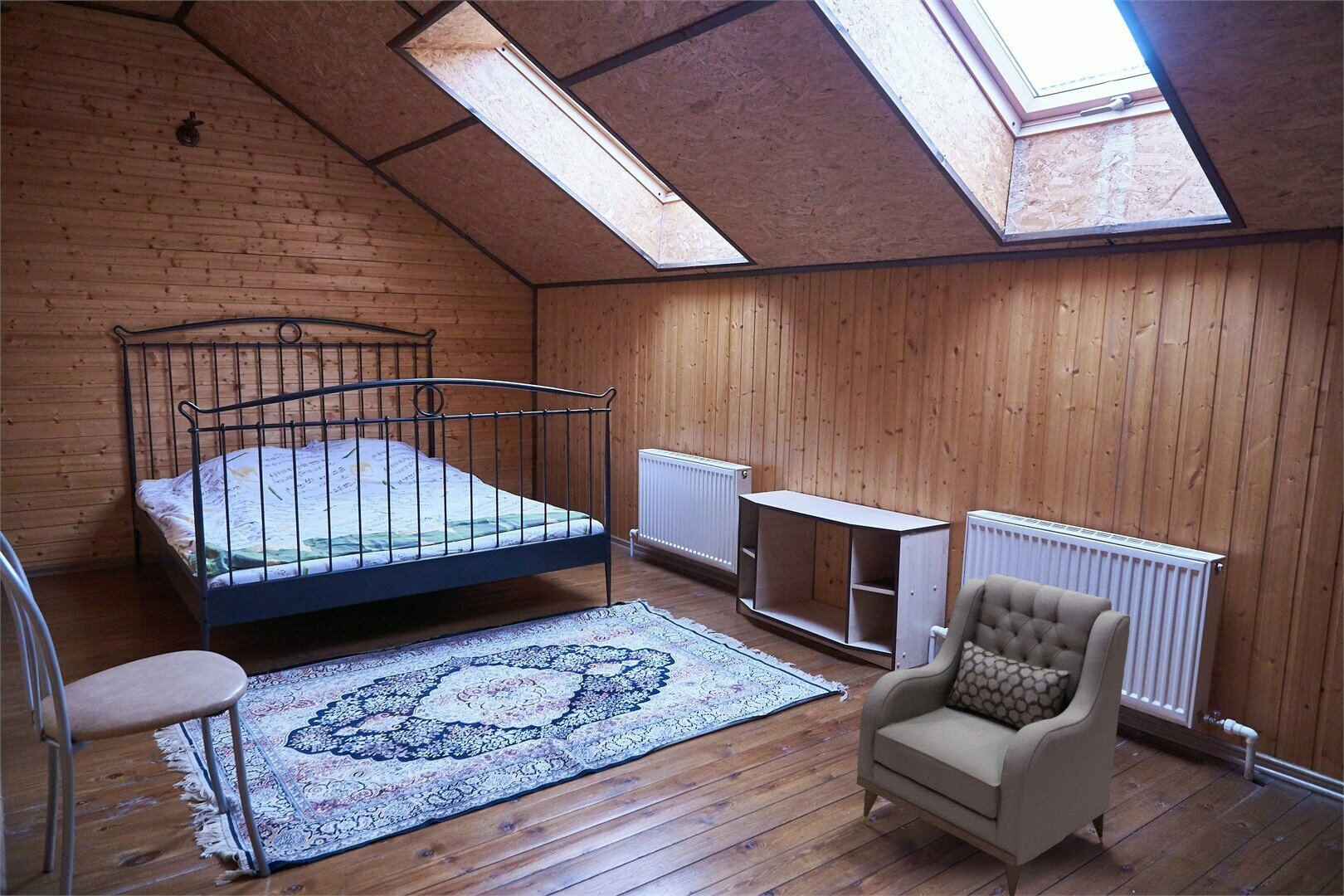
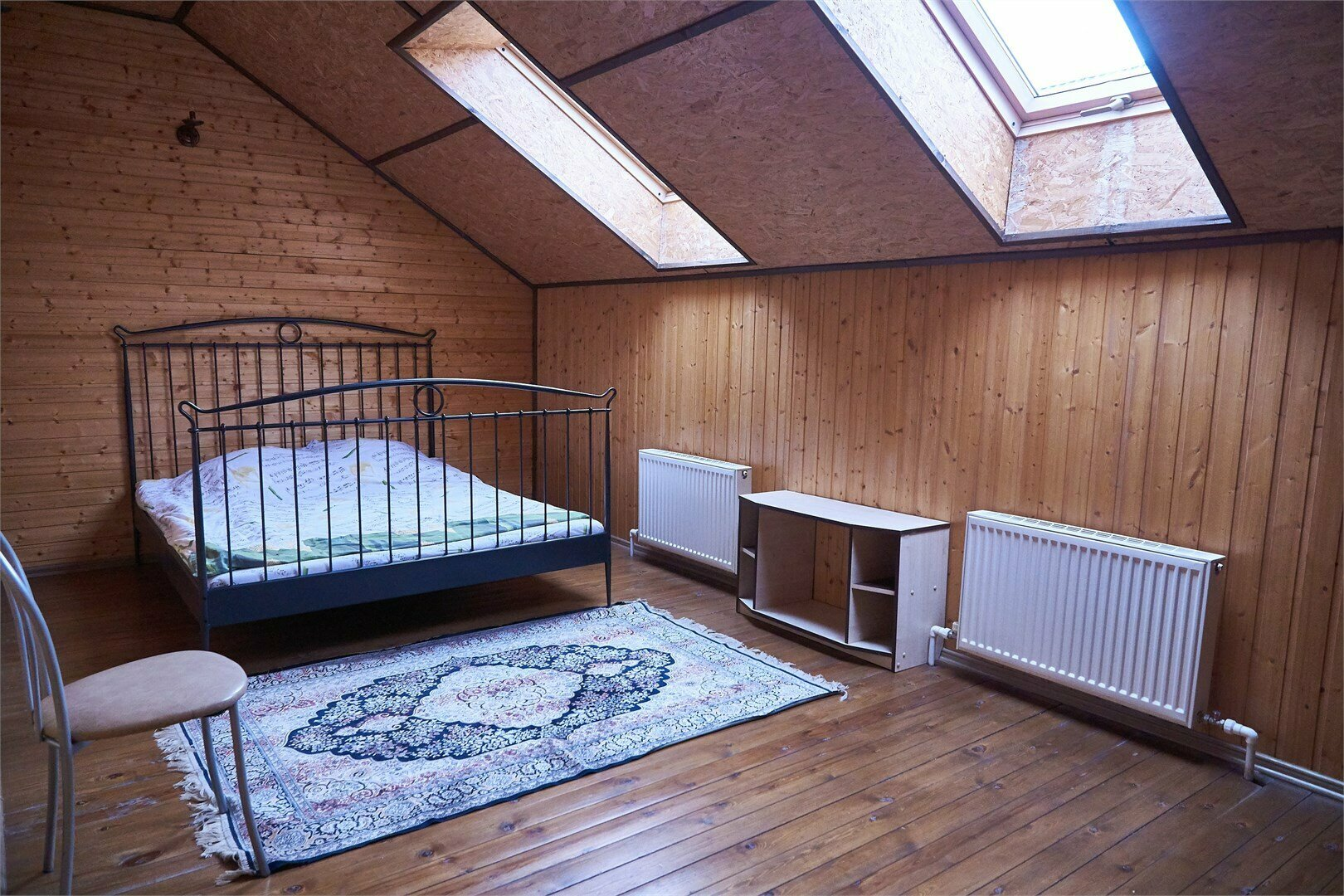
- armchair [856,573,1131,896]
